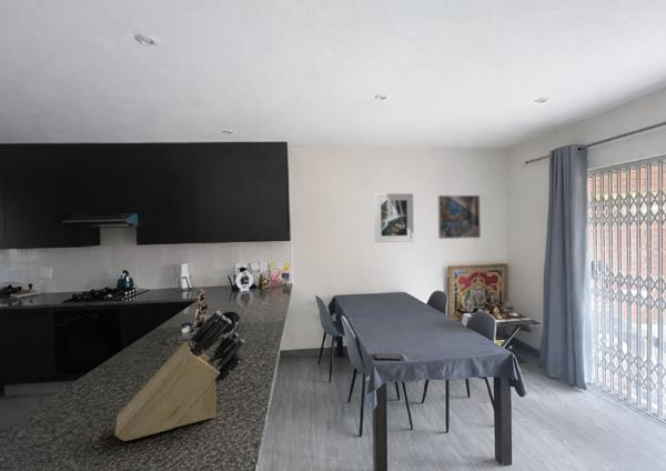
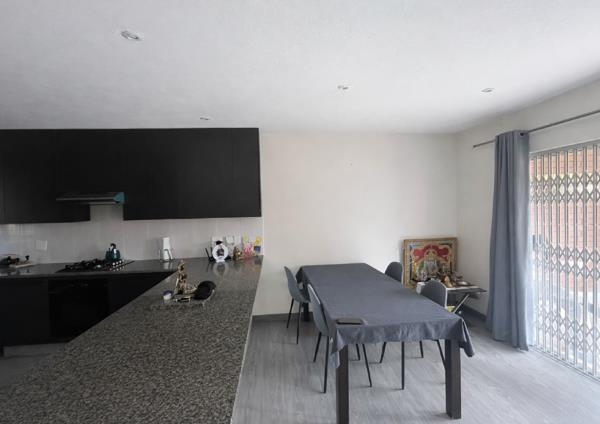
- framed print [373,192,415,243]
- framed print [437,194,482,240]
- knife block [114,310,245,442]
